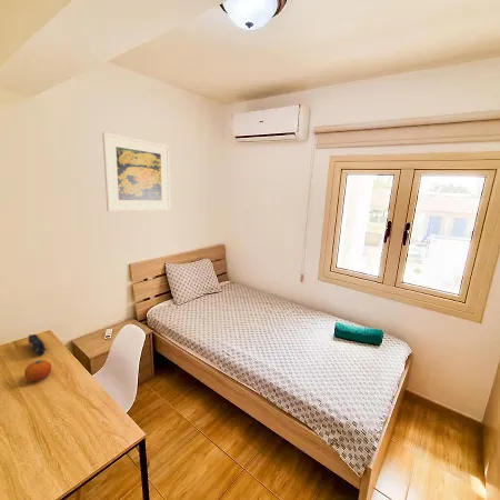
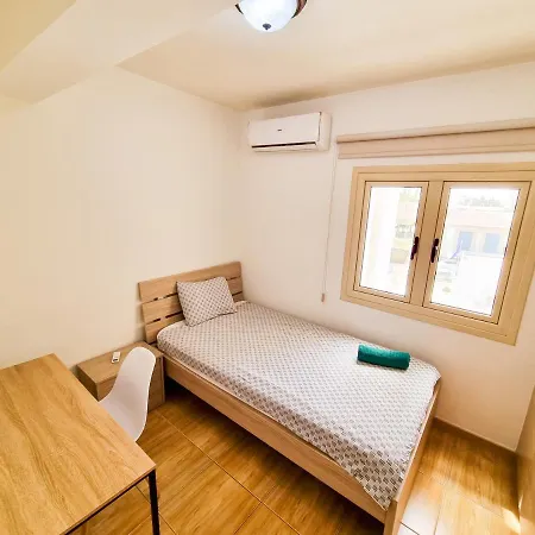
- pencil case [28,333,48,357]
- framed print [101,131,171,212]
- fruit [23,359,52,382]
